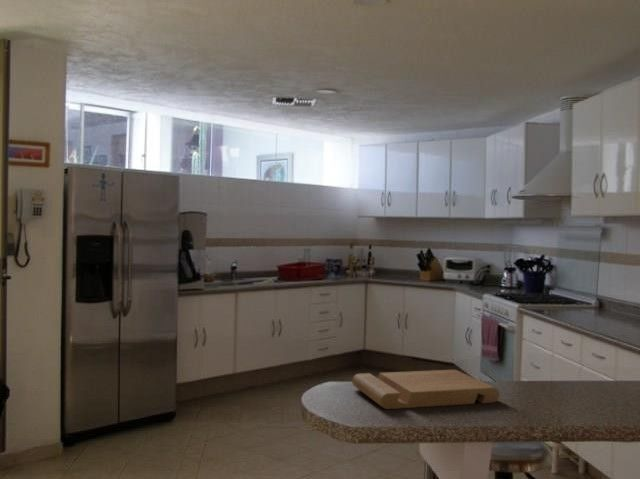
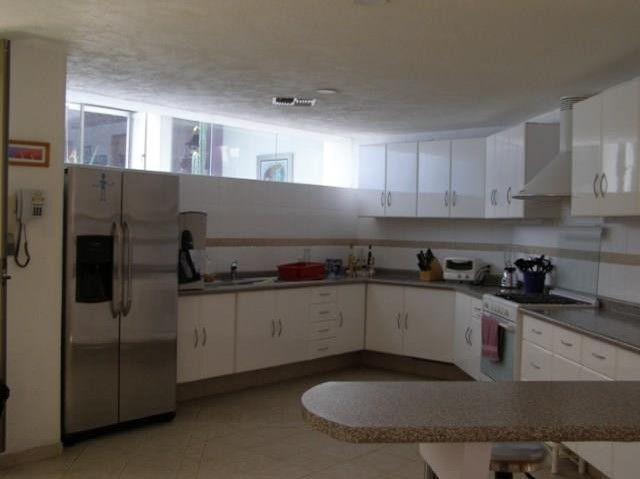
- cutting board [351,369,501,410]
